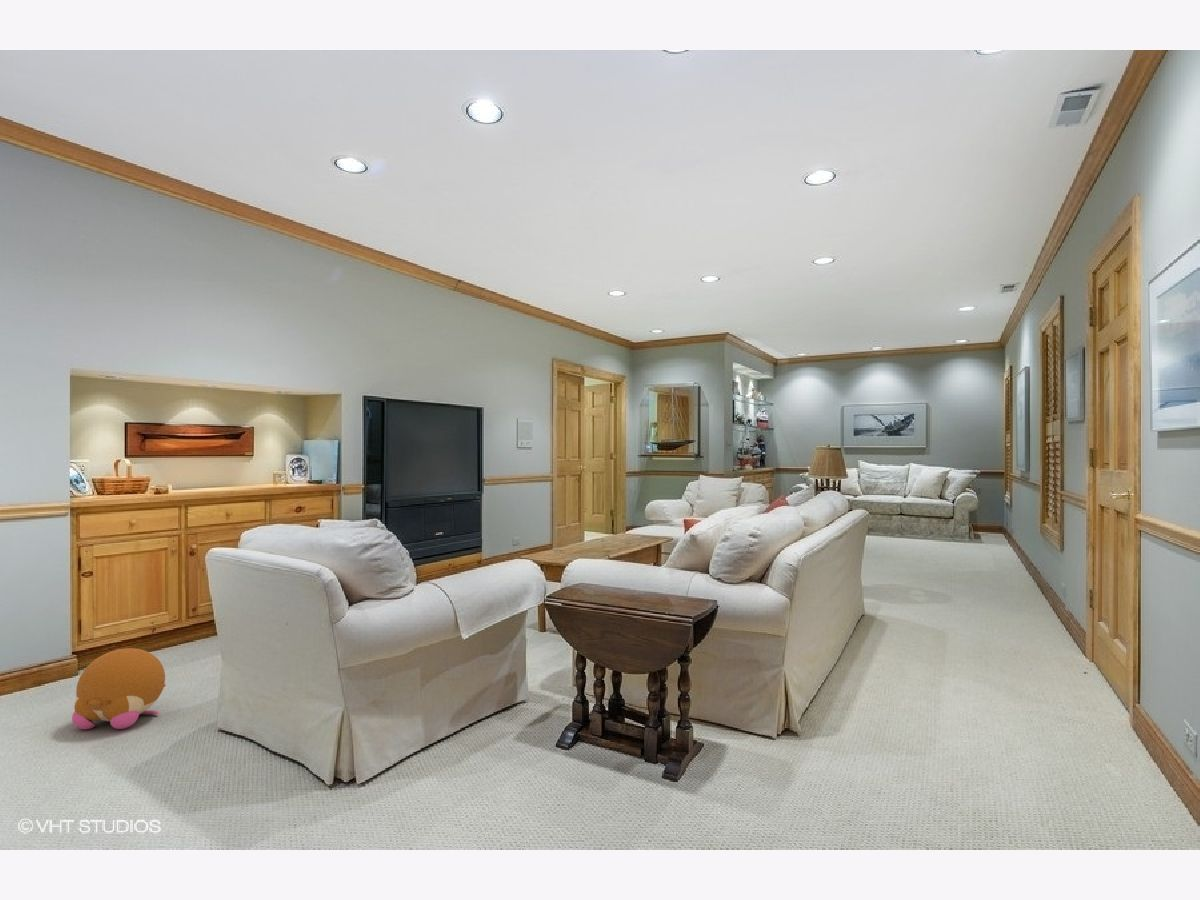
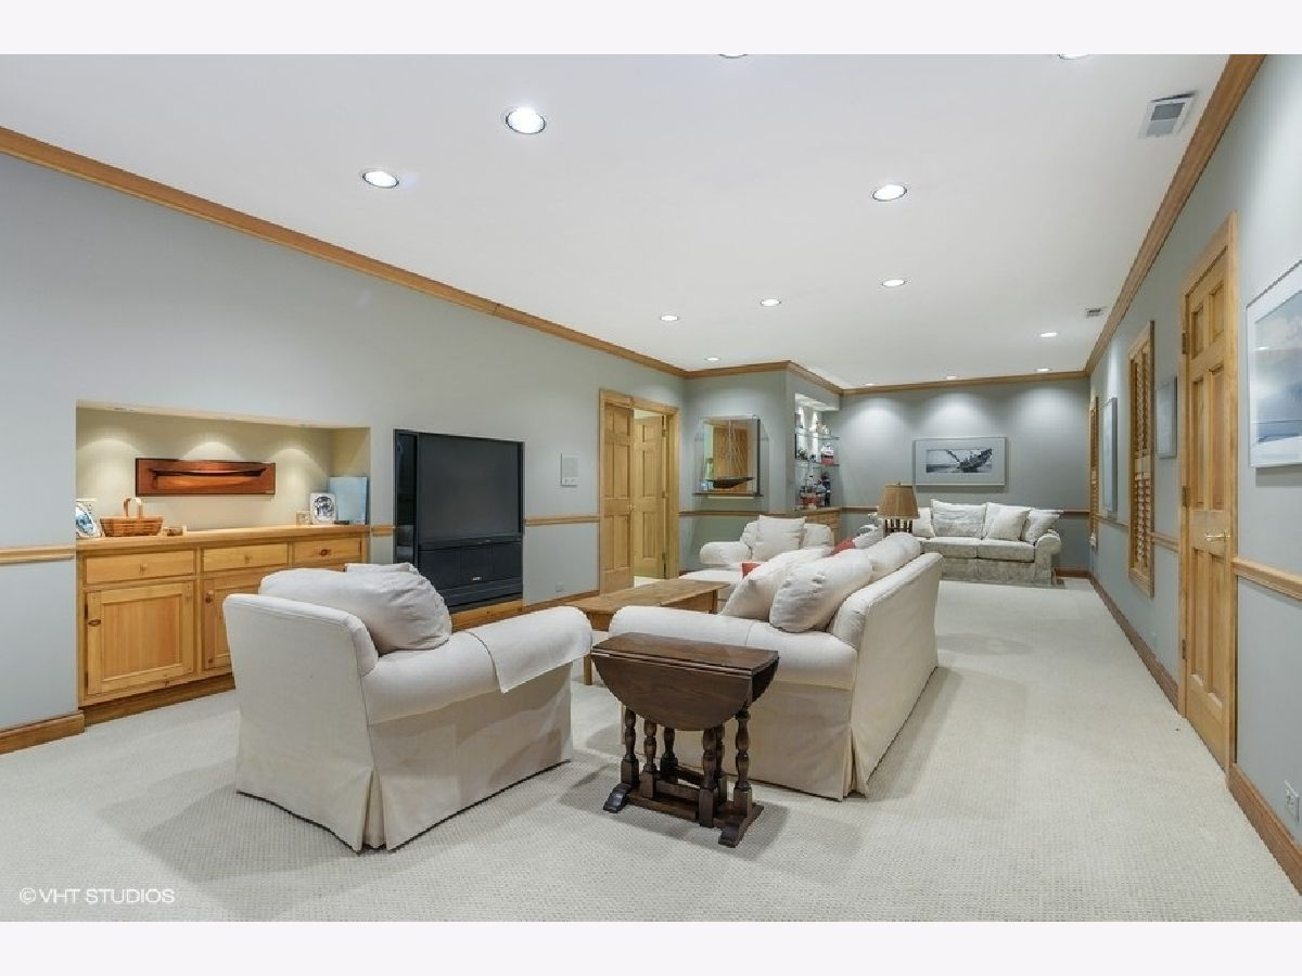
- plush toy [71,647,167,730]
